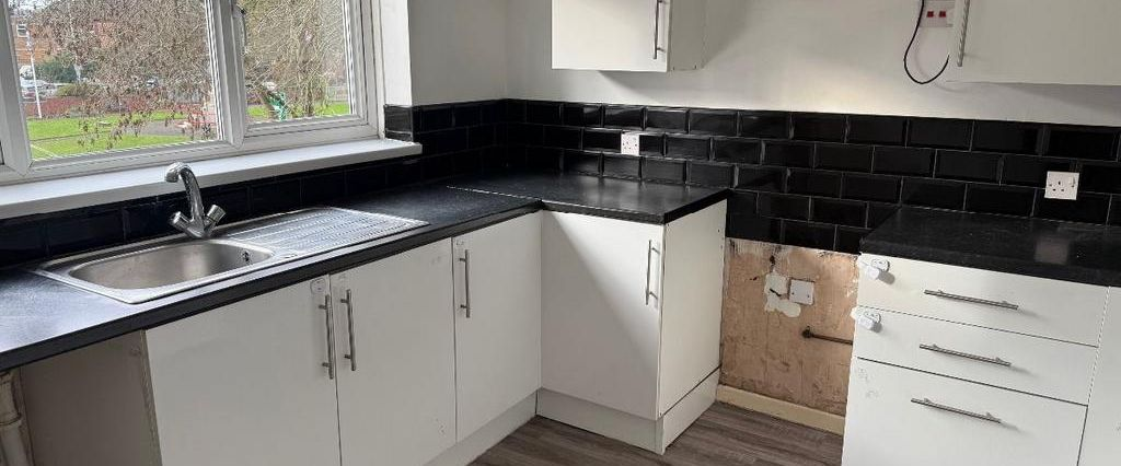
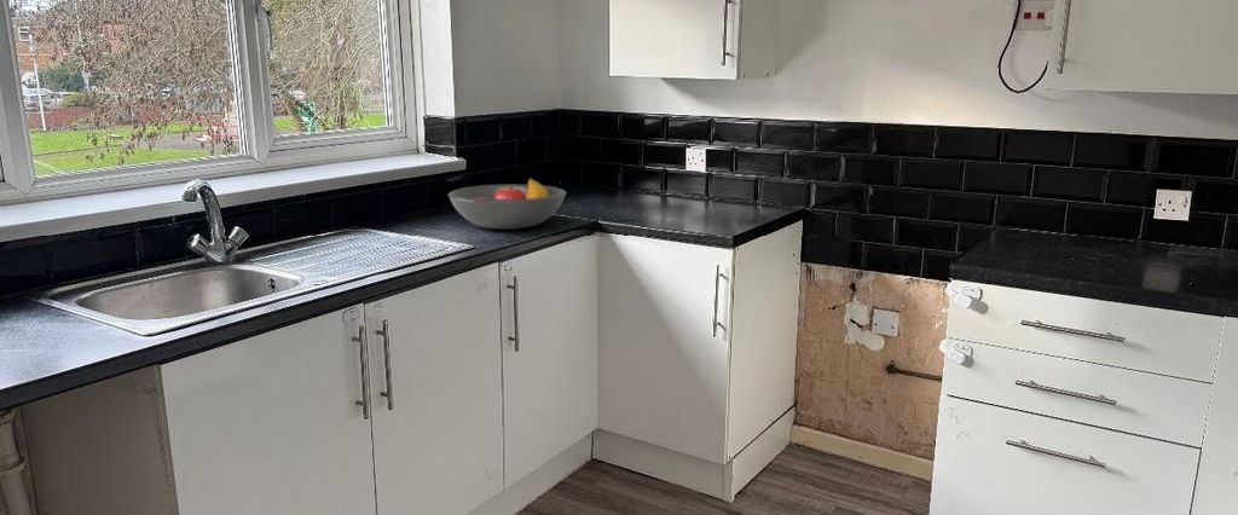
+ fruit bowl [447,177,567,231]
